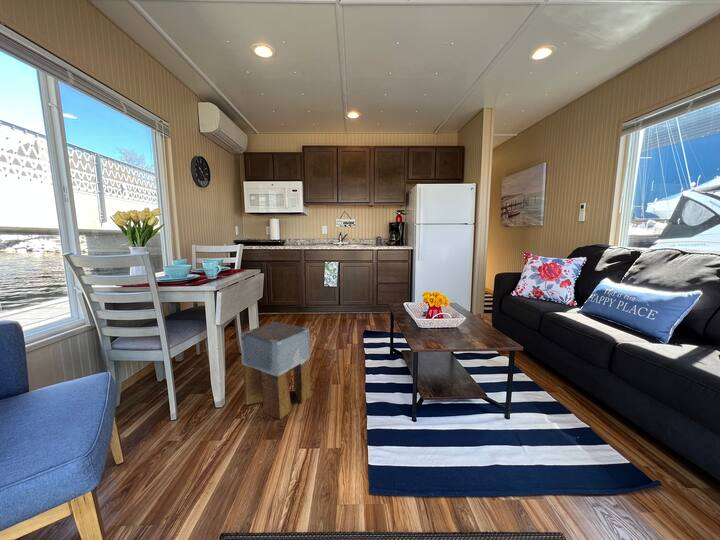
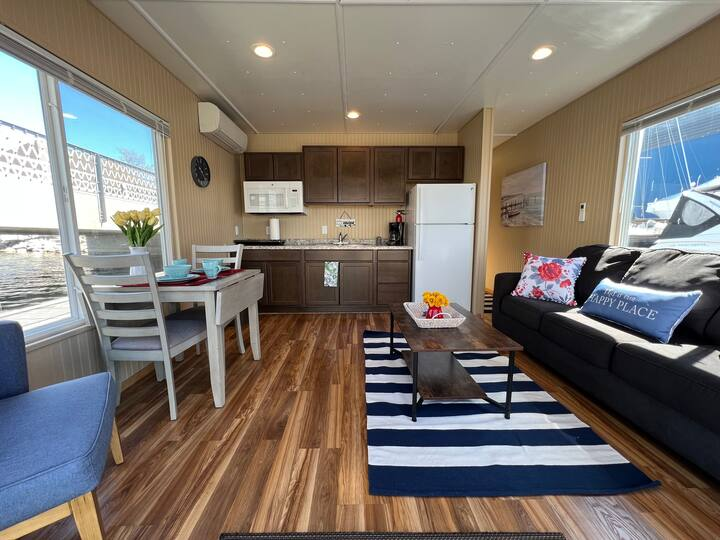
- stool [240,321,312,420]
